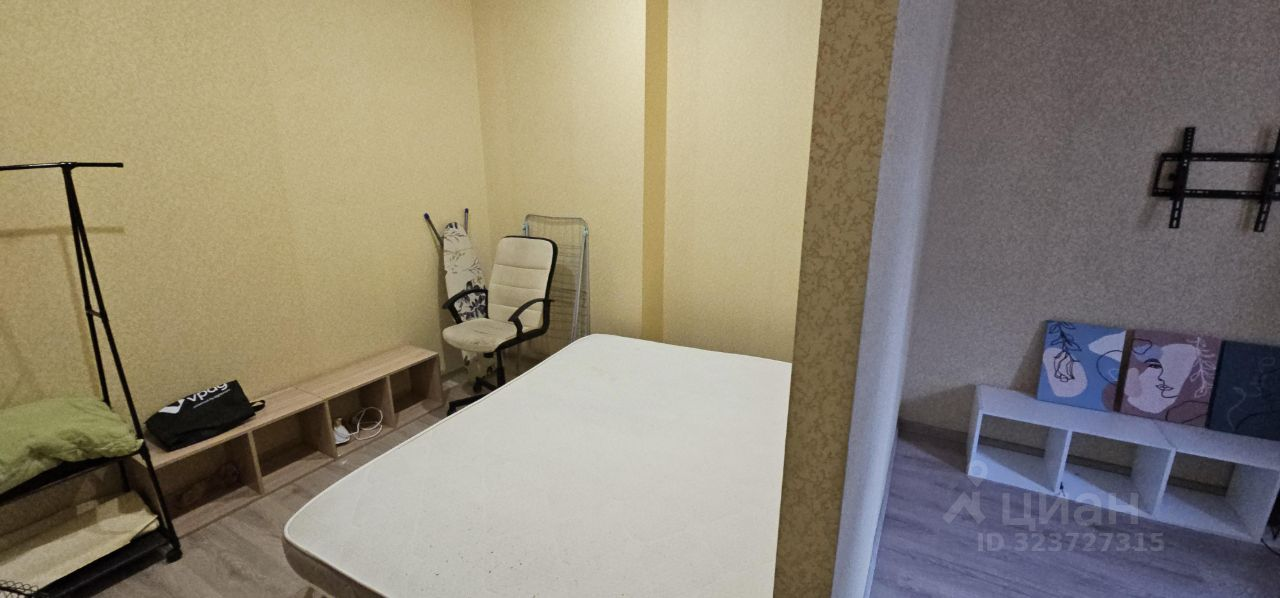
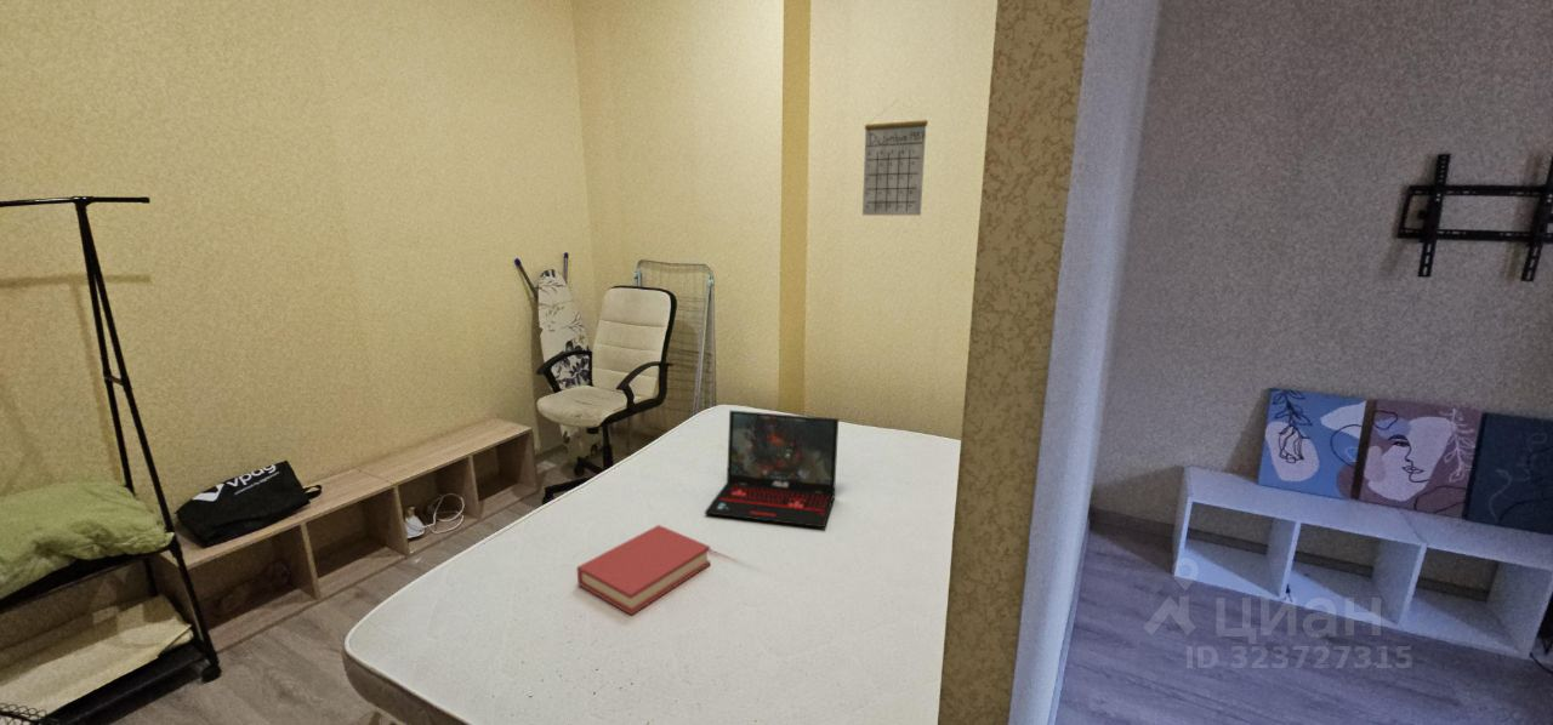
+ hardback book [575,524,711,617]
+ laptop [704,410,840,529]
+ calendar [861,99,928,217]
